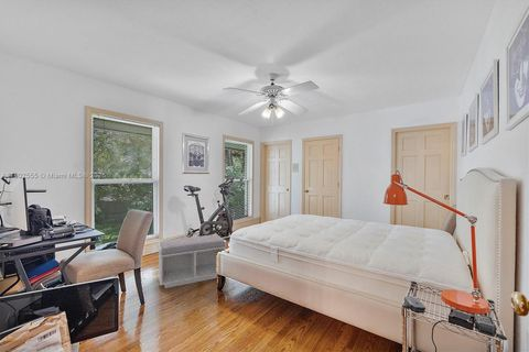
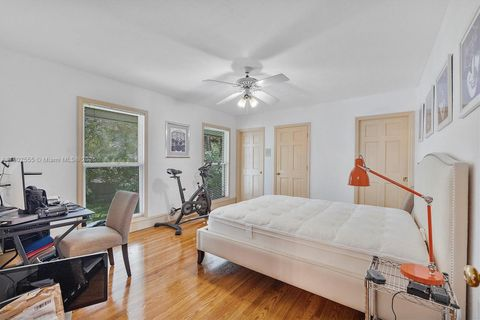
- bench [156,233,227,289]
